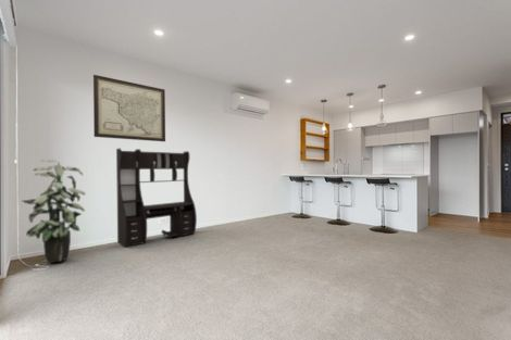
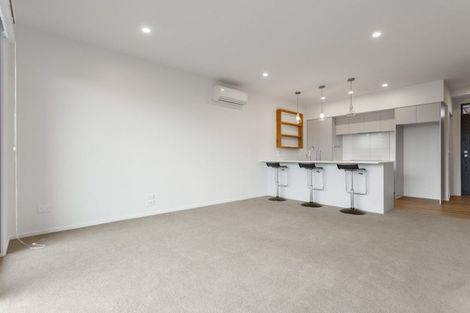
- indoor plant [21,159,86,264]
- wall art [92,74,166,142]
- shelving unit [115,148,198,249]
